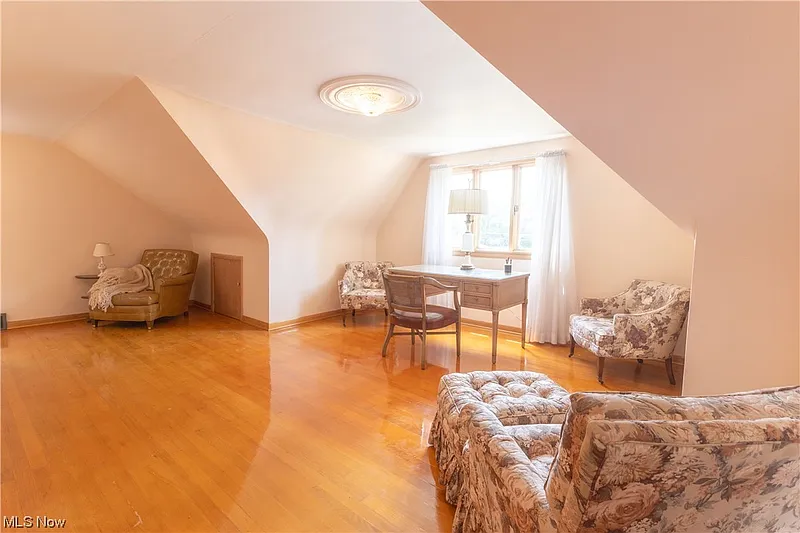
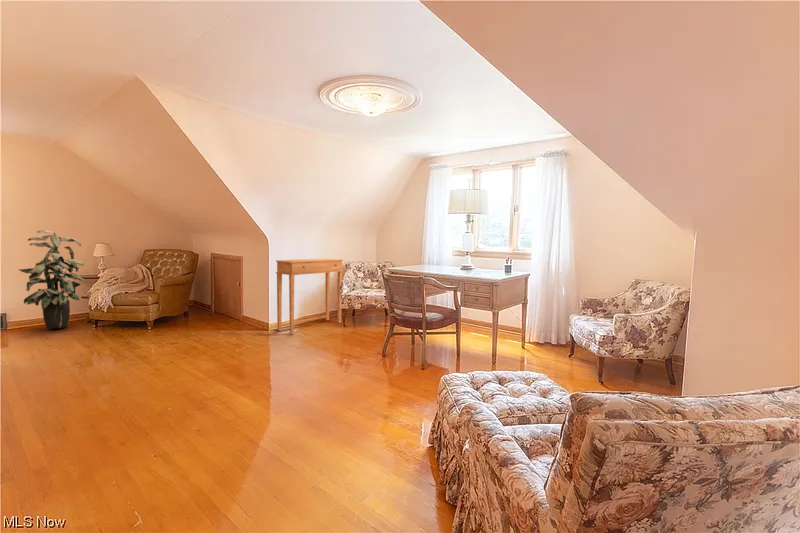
+ indoor plant [18,229,85,330]
+ side table [275,257,344,335]
